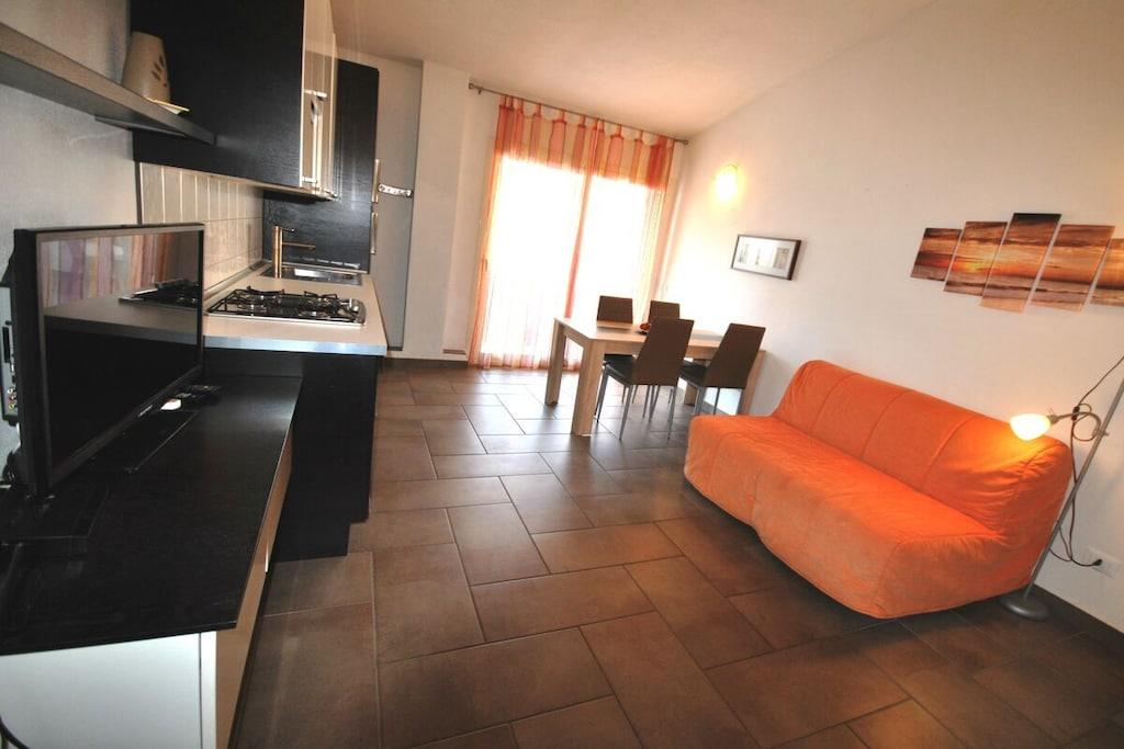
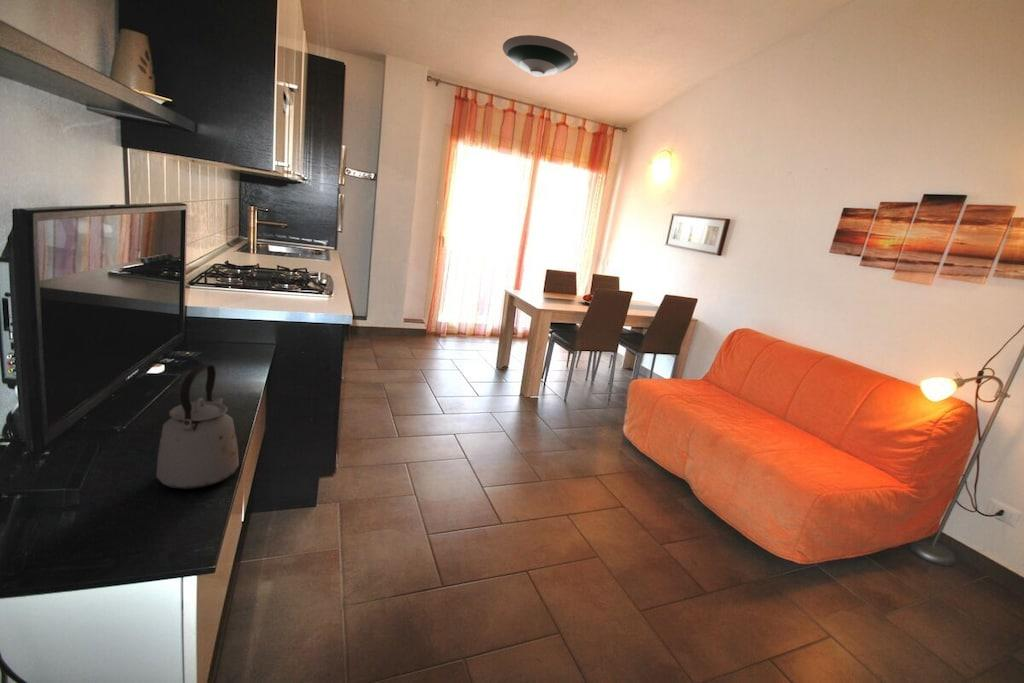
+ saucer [502,34,579,78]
+ kettle [155,363,240,490]
